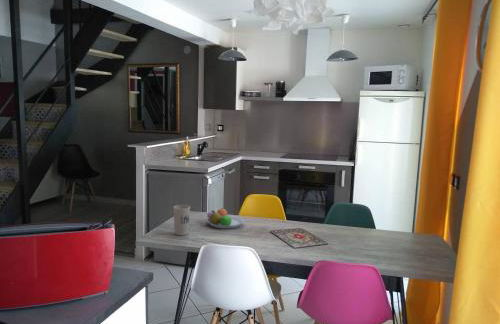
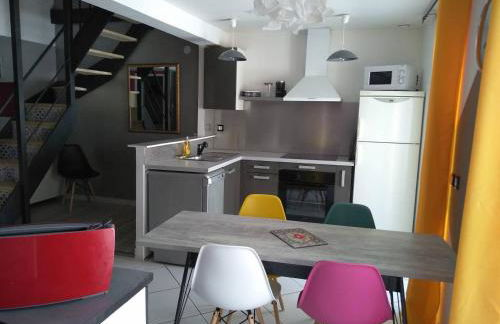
- fruit bowl [206,207,245,229]
- cup [172,204,191,236]
